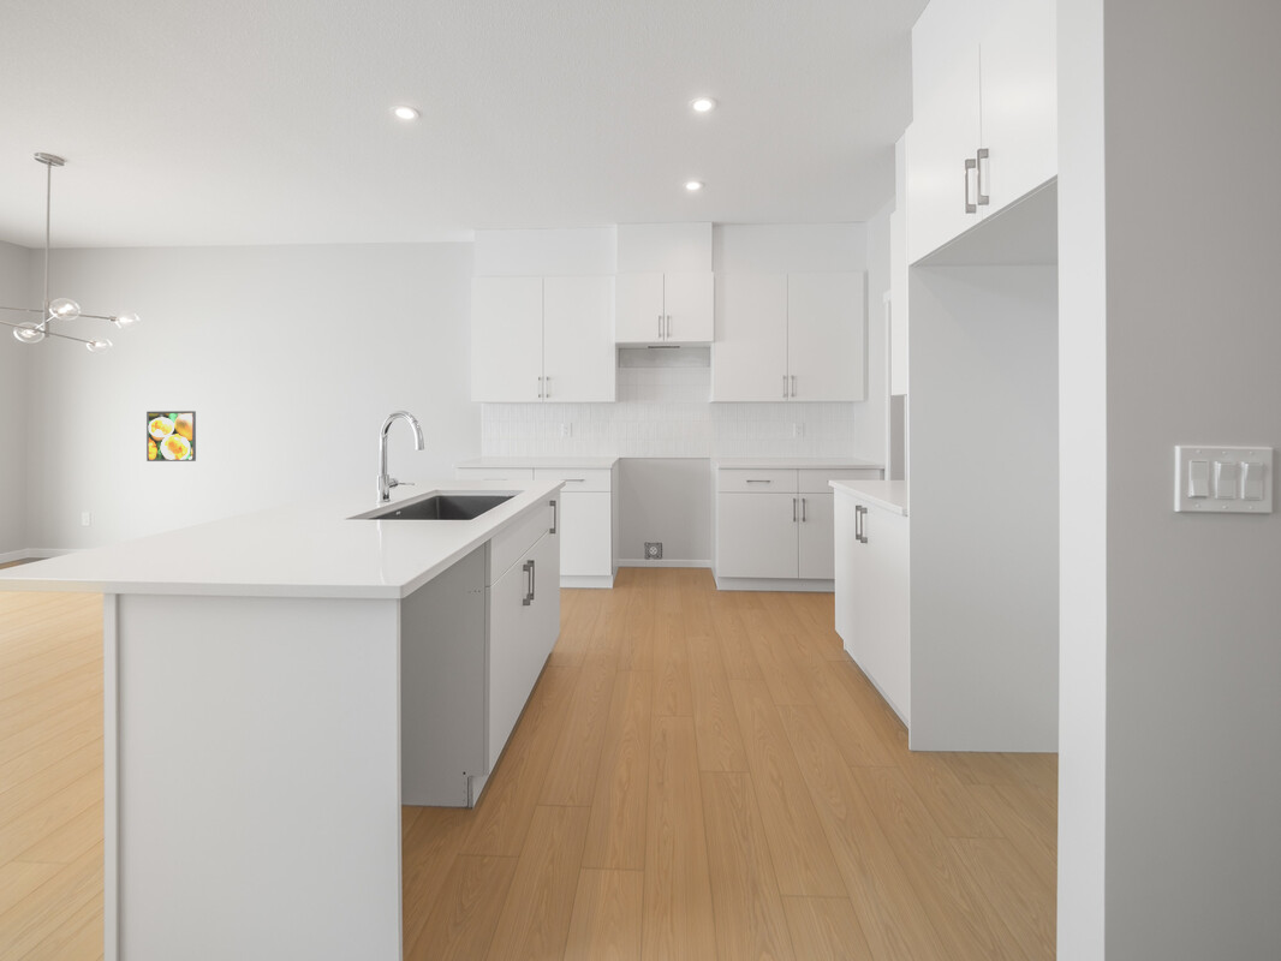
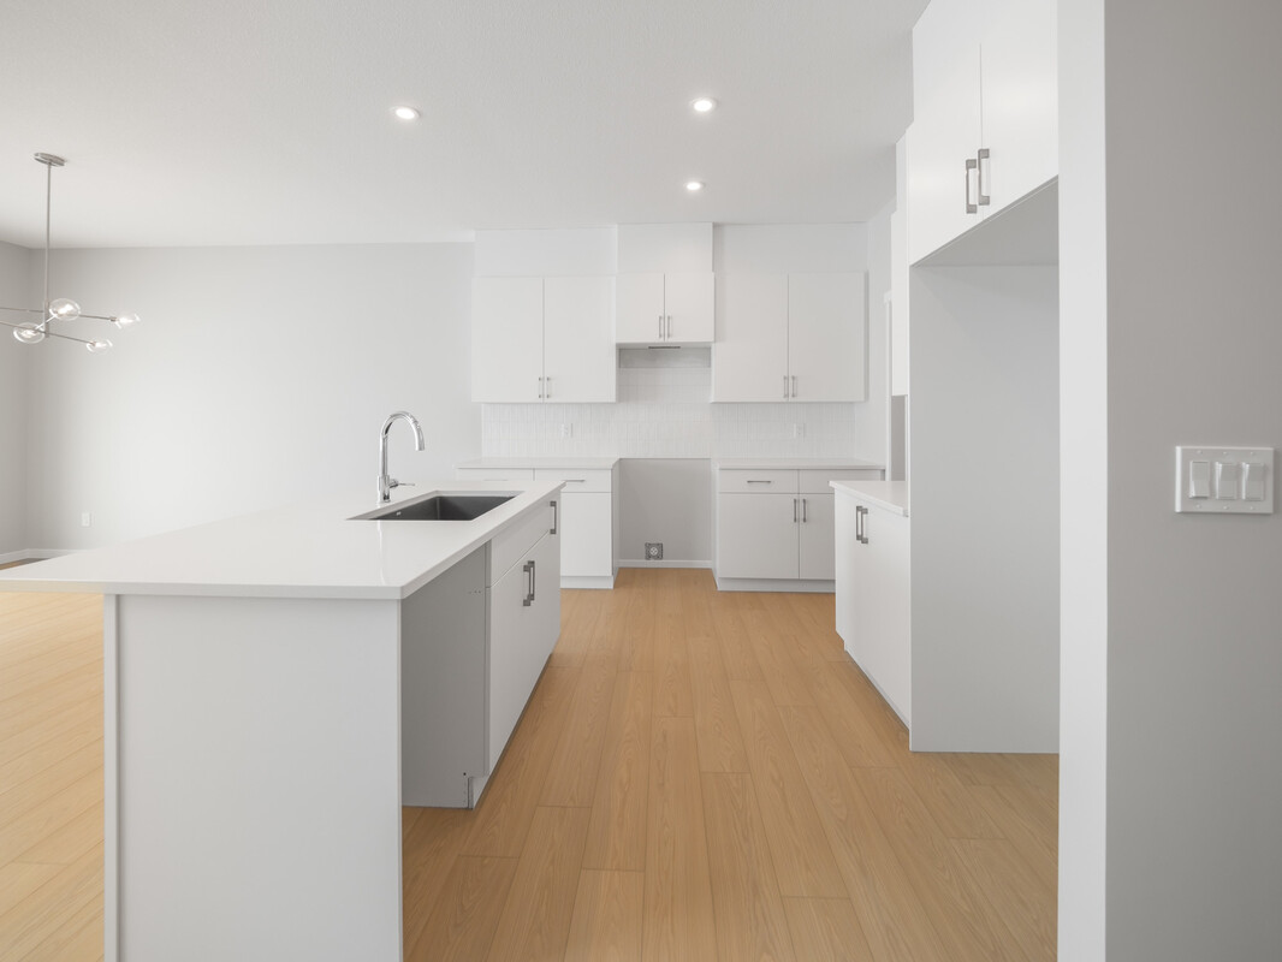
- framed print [145,410,197,462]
